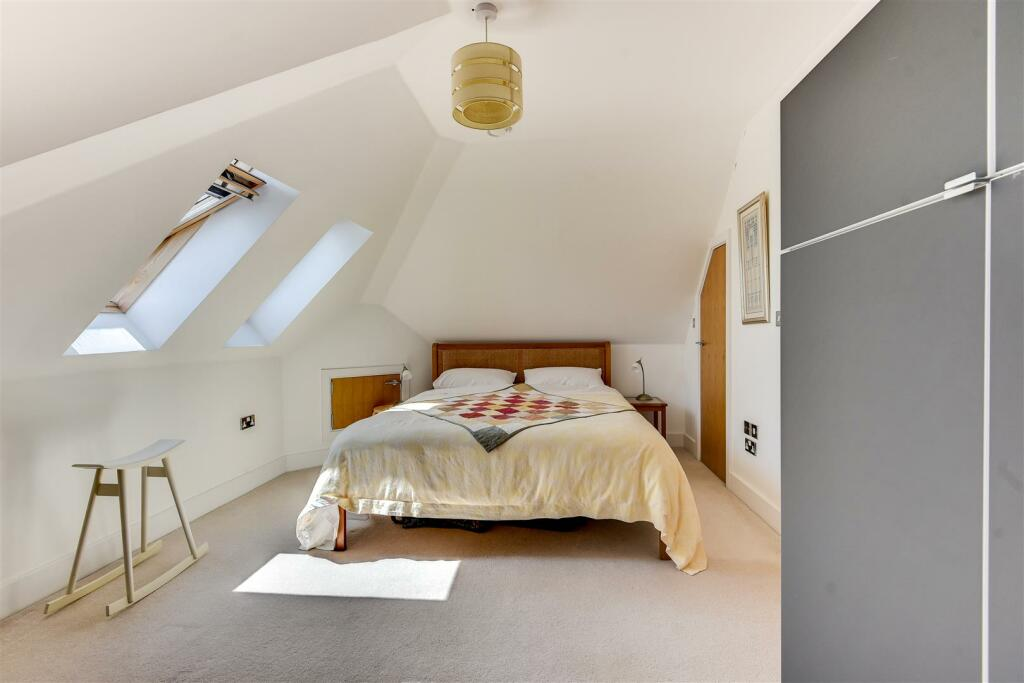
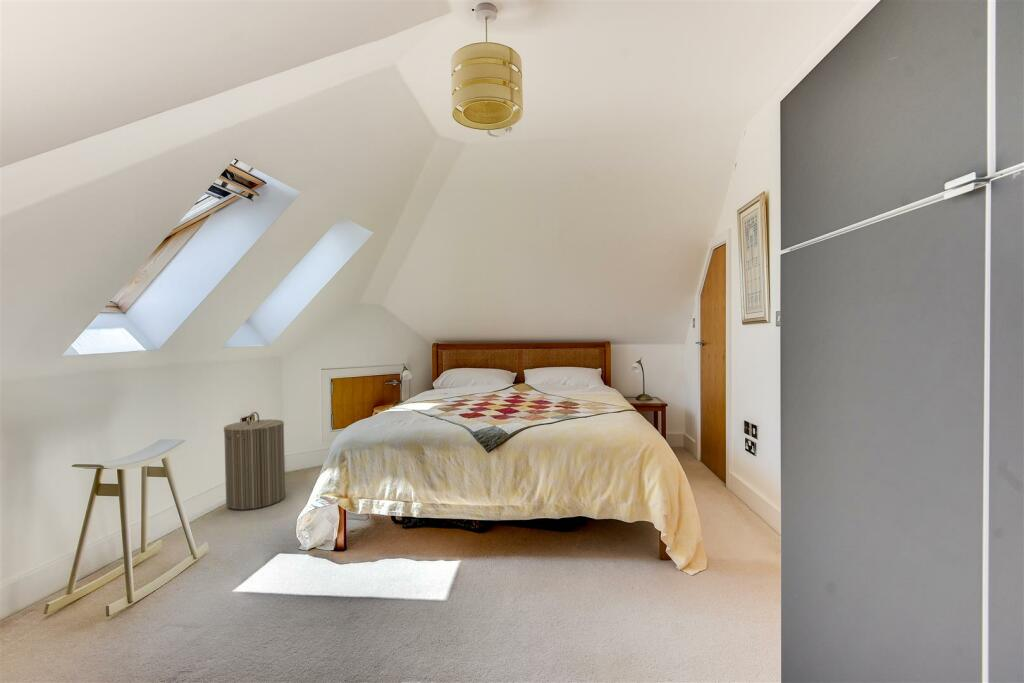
+ laundry hamper [223,411,286,511]
